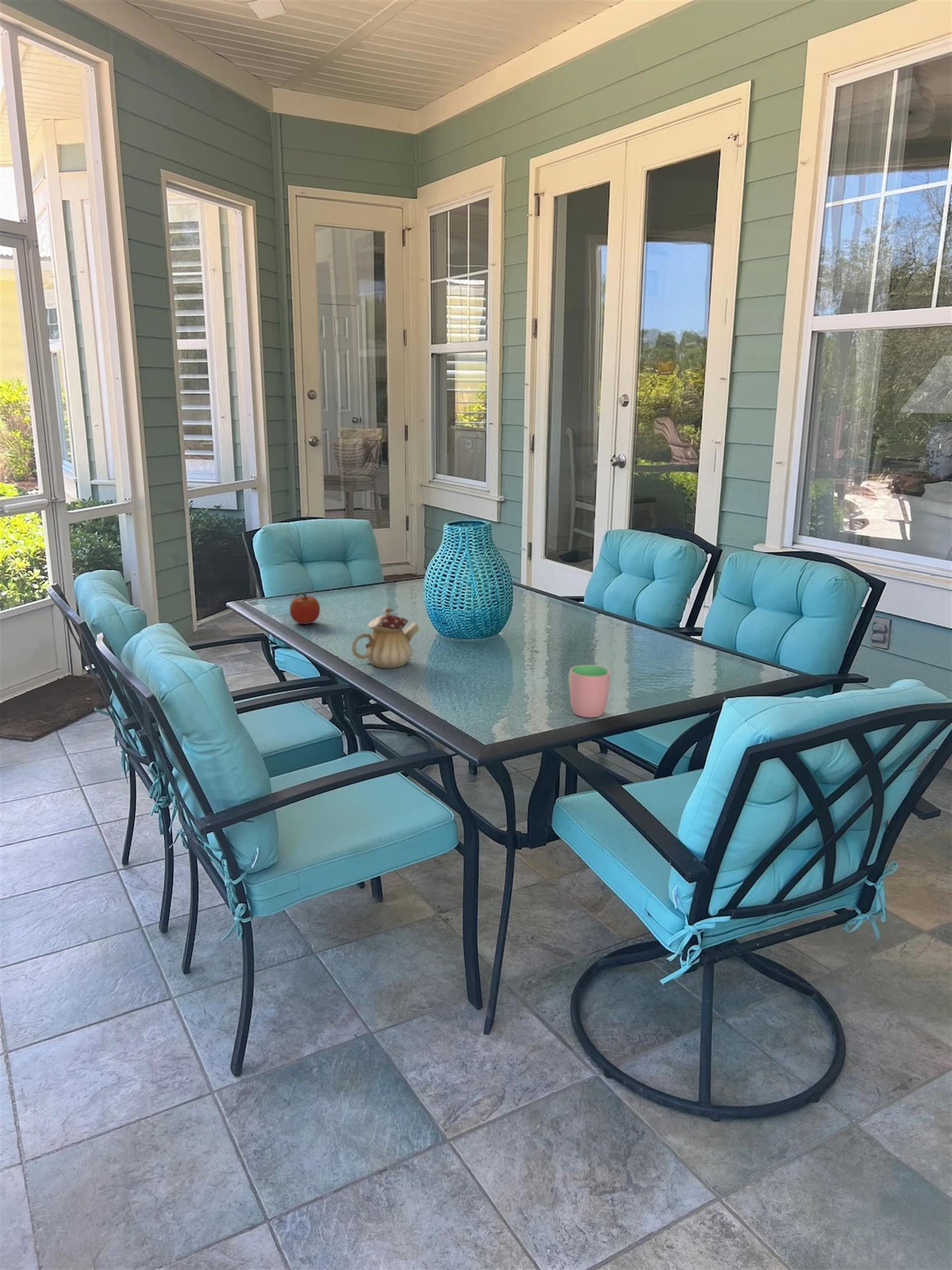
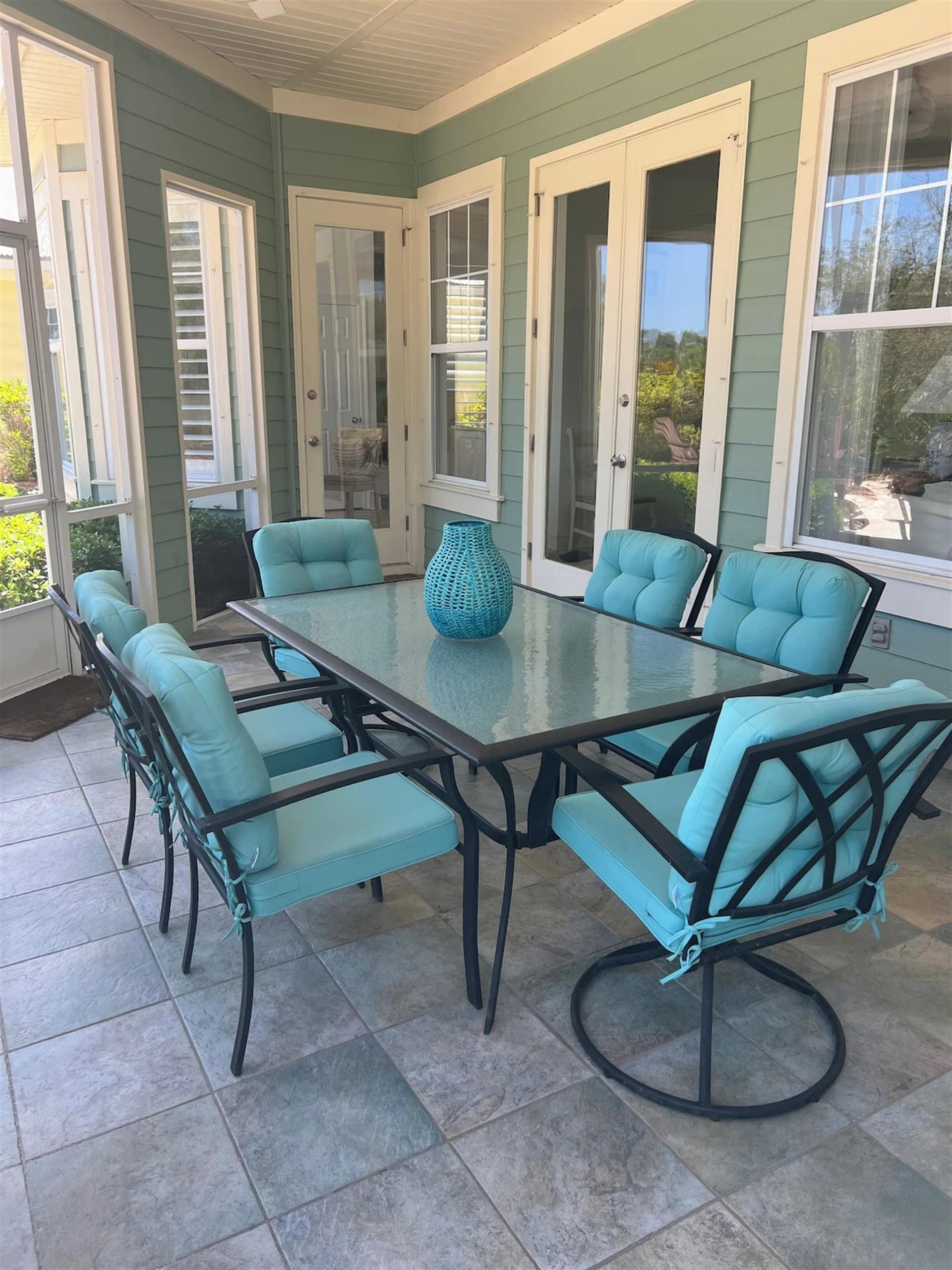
- teapot [351,607,420,669]
- fruit [289,592,321,625]
- cup [568,664,611,718]
